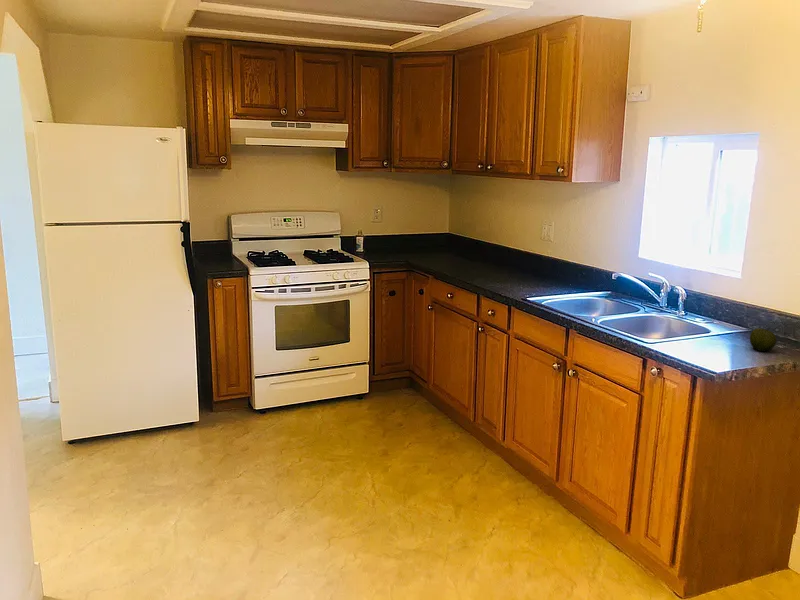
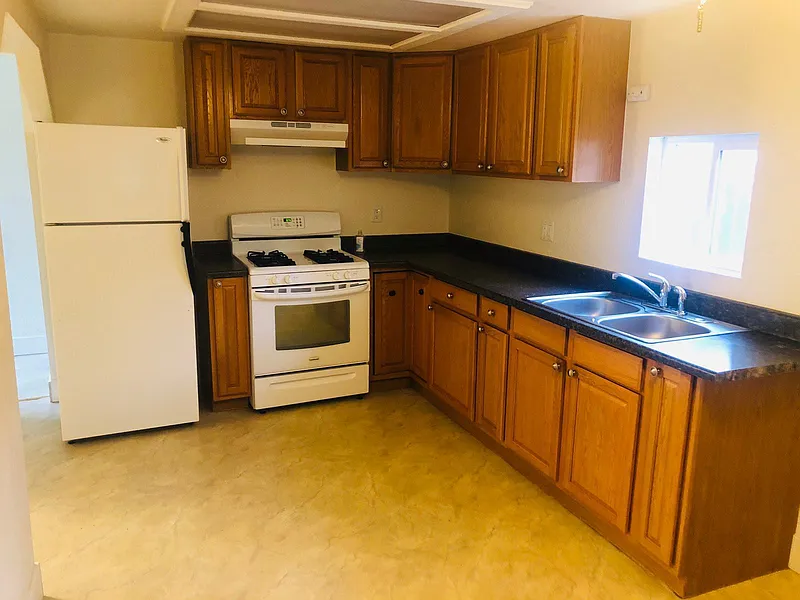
- fruit [749,327,777,353]
